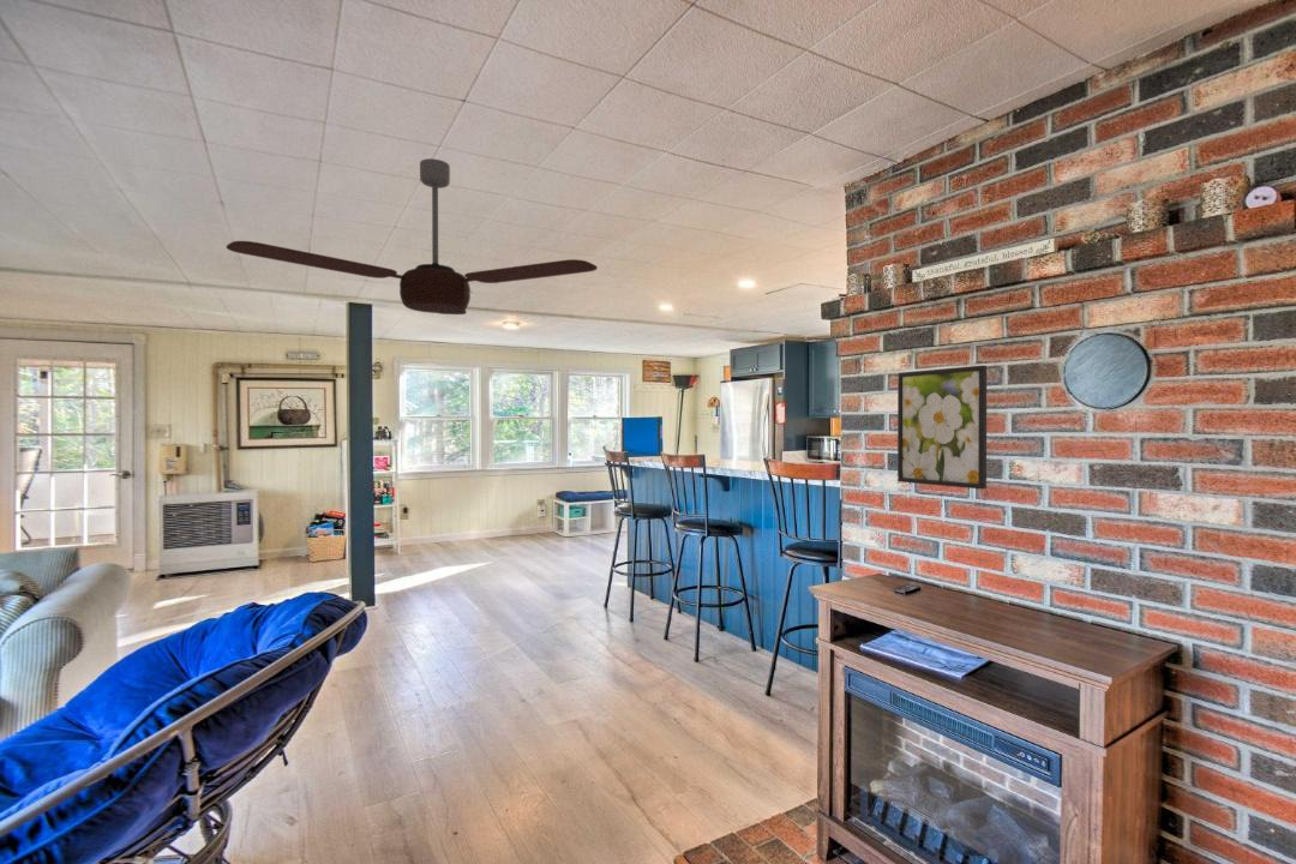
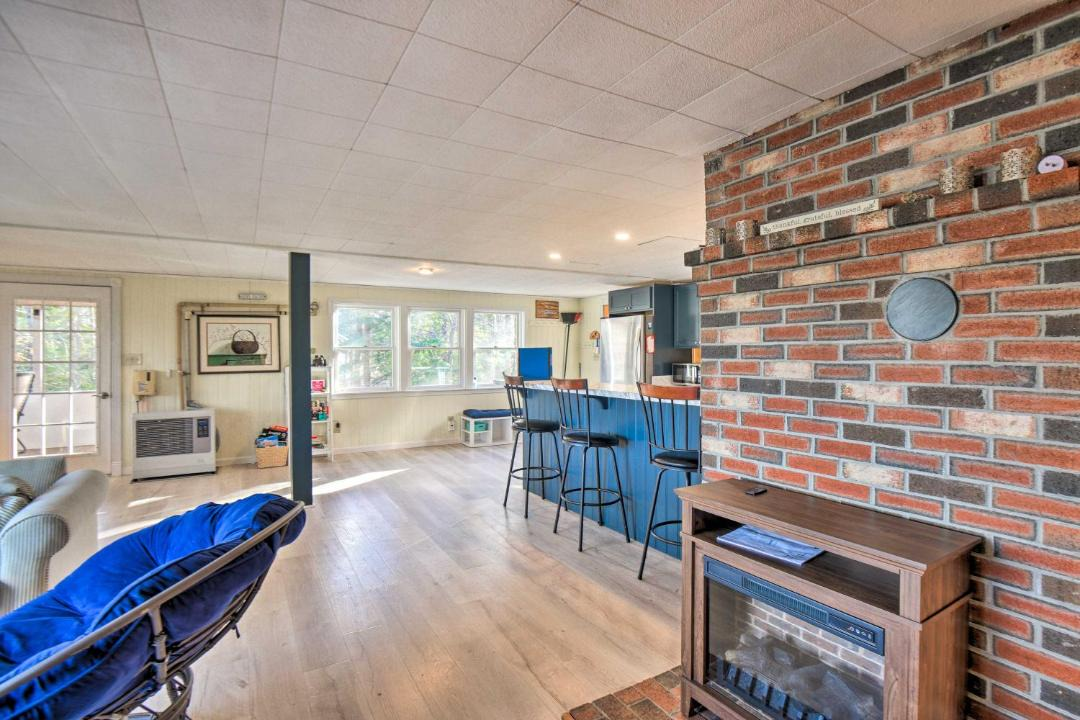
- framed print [896,365,988,491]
- ceiling fan [226,157,599,316]
